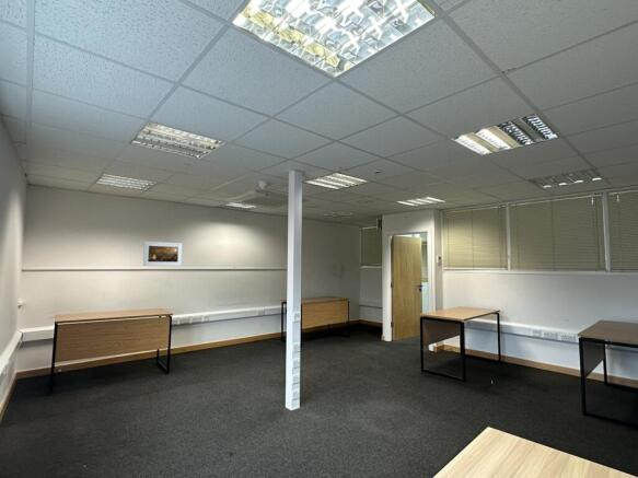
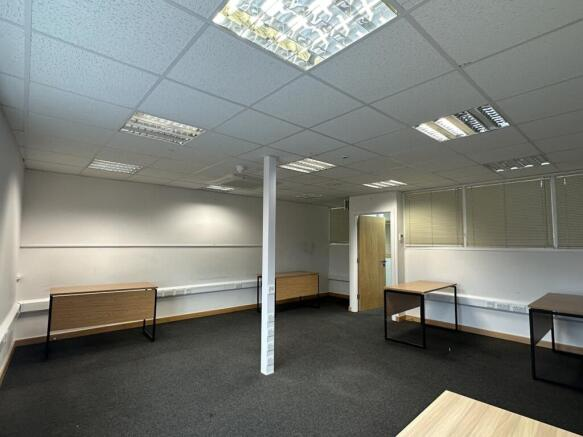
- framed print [142,241,184,267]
